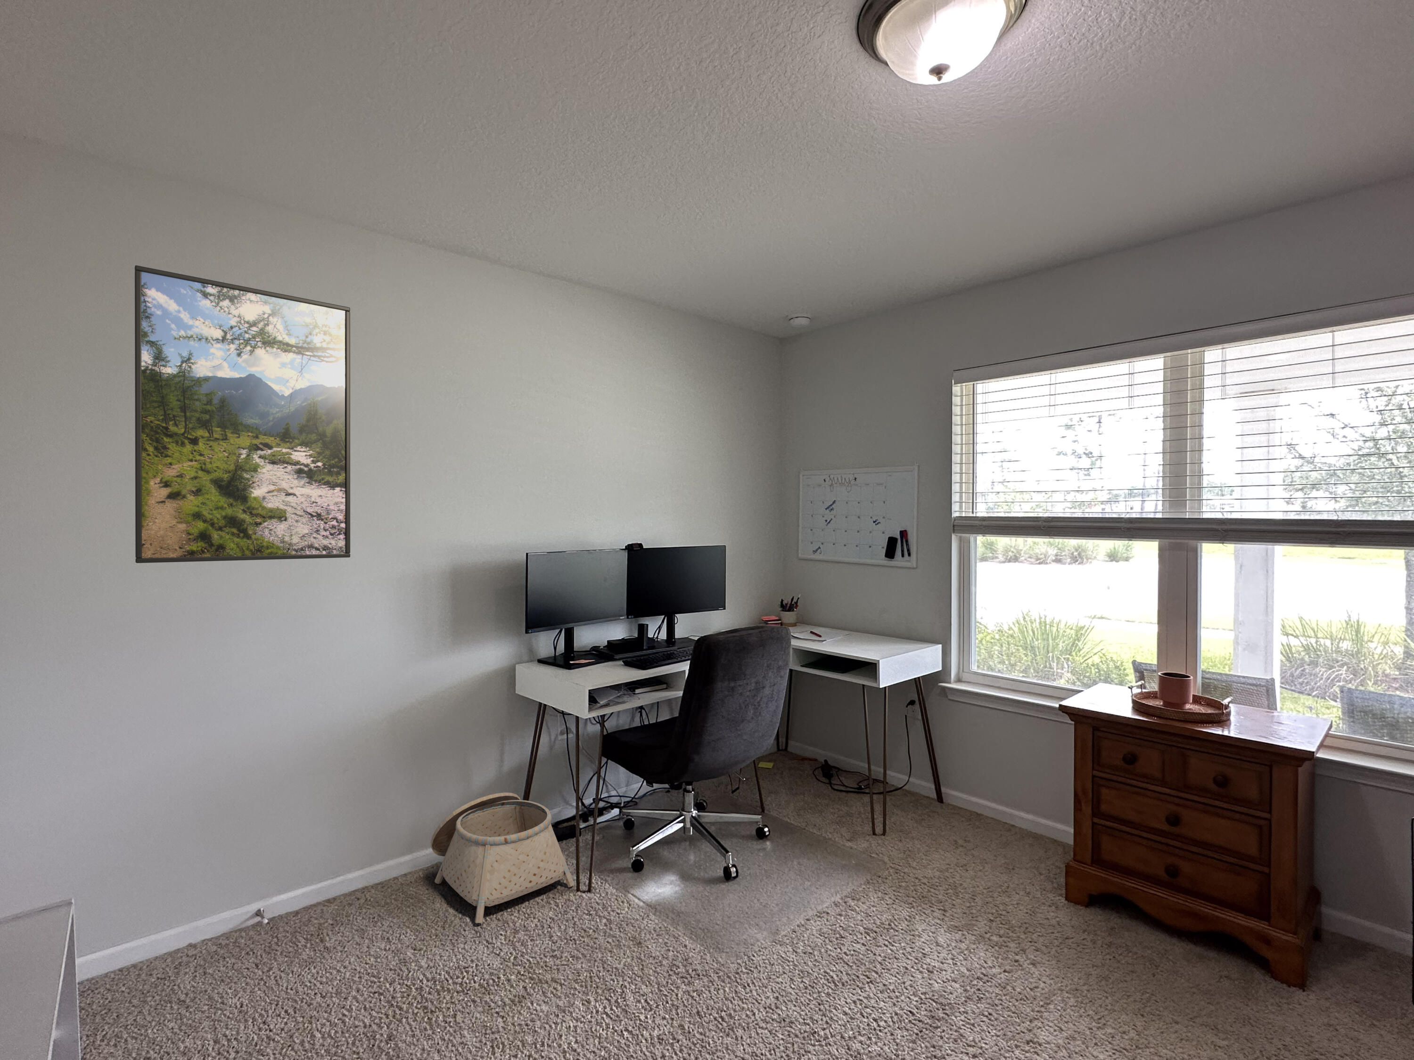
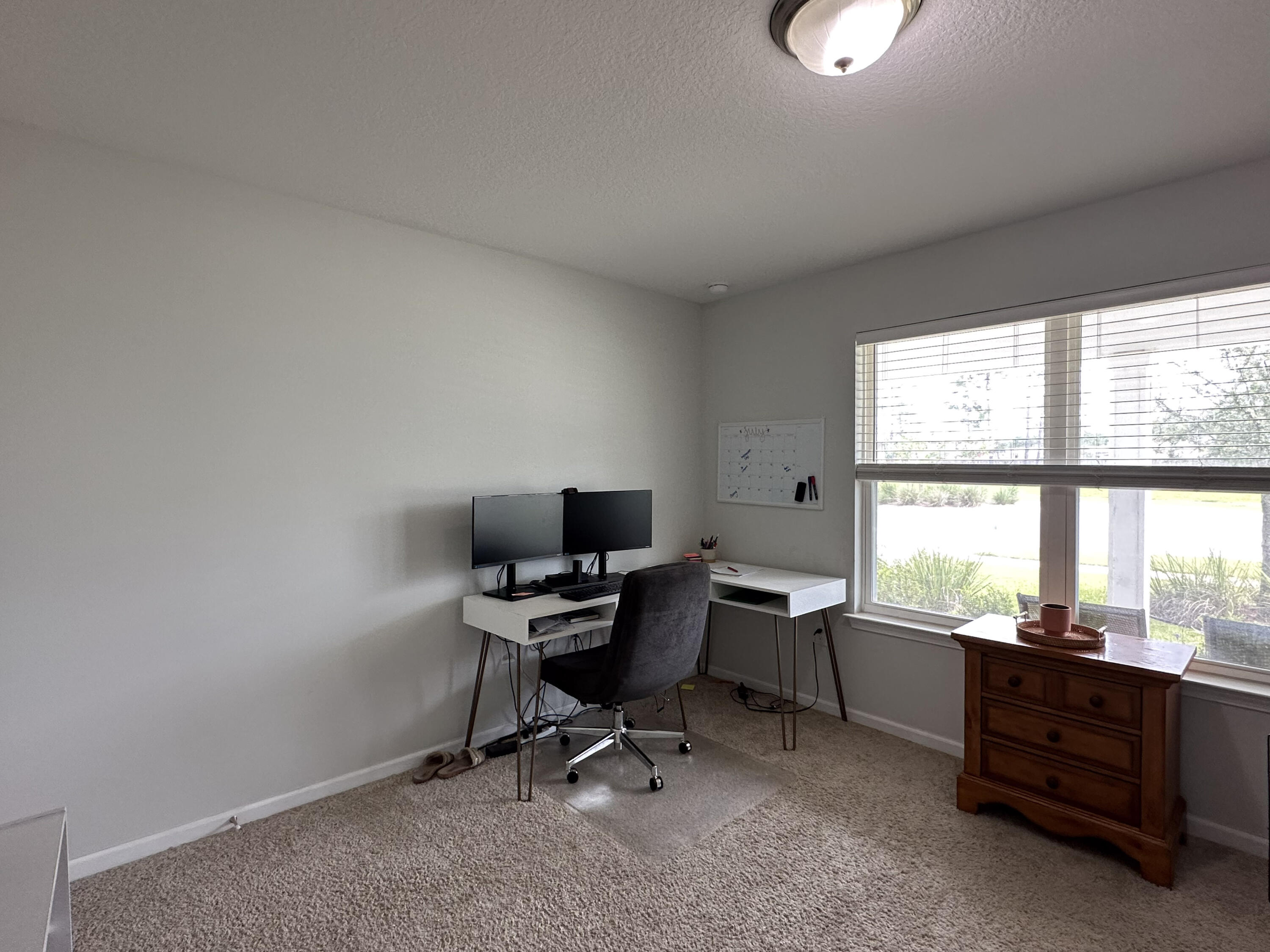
- basket [431,792,575,923]
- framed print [135,265,351,563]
